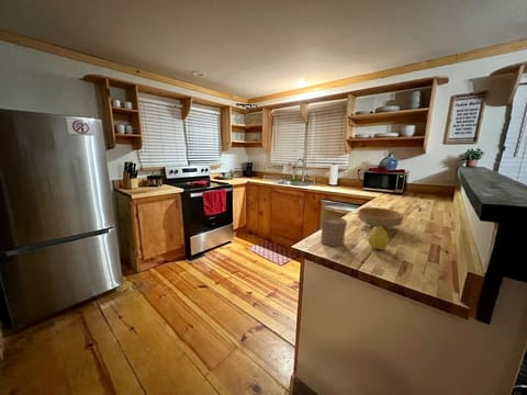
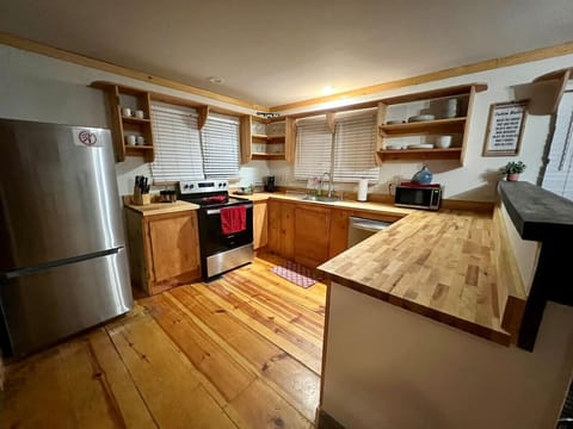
- bowl [357,206,405,230]
- cup [319,215,348,247]
- fruit [367,224,390,251]
